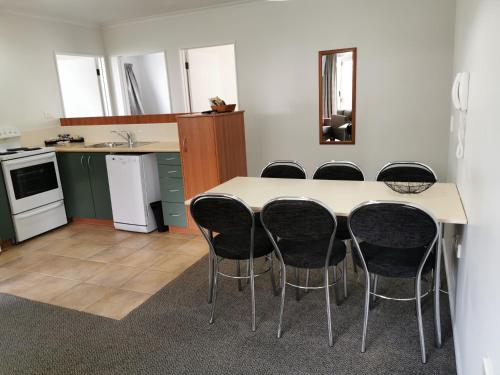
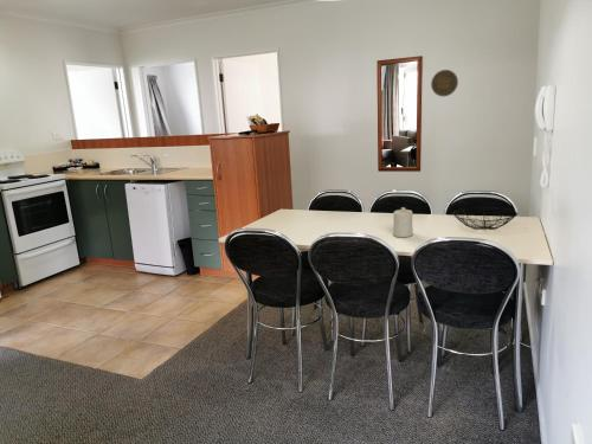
+ candle [392,206,414,238]
+ decorative plate [430,69,459,97]
